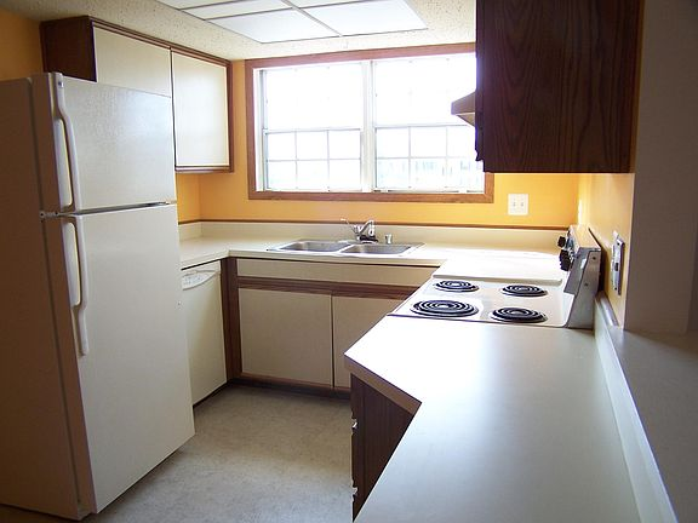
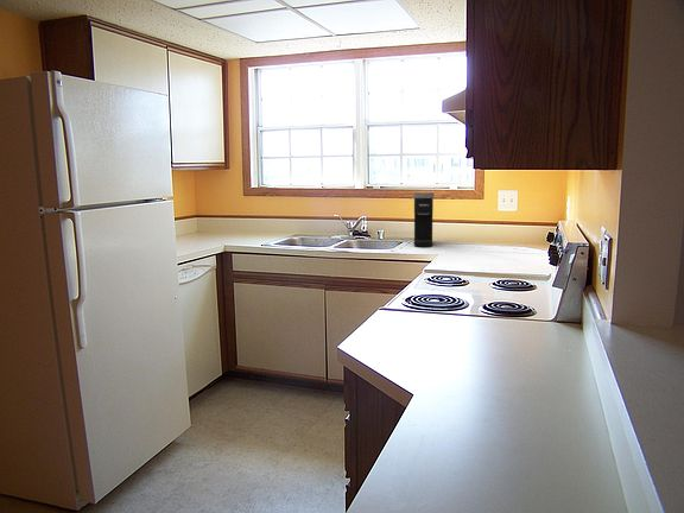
+ coffee maker [412,192,435,248]
